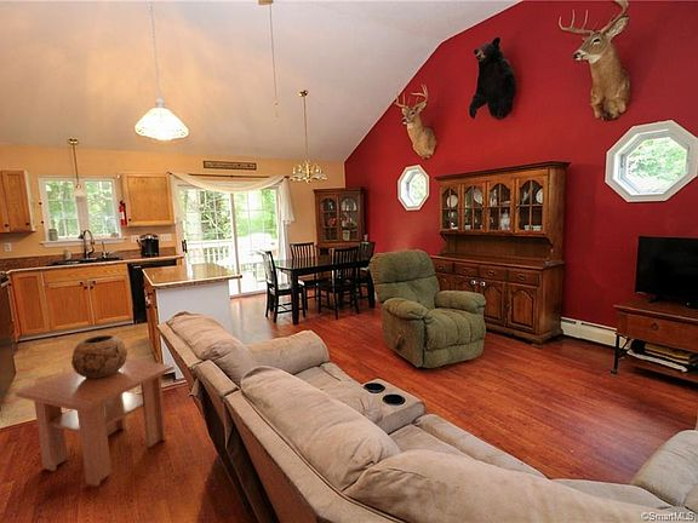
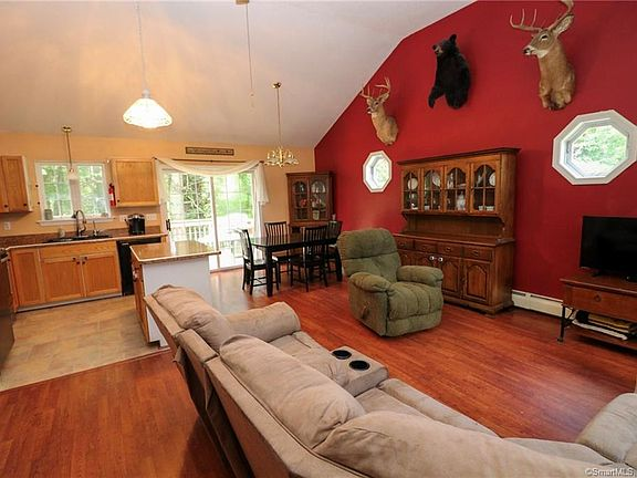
- decorative bowl [70,334,128,379]
- coffee table [13,358,174,487]
